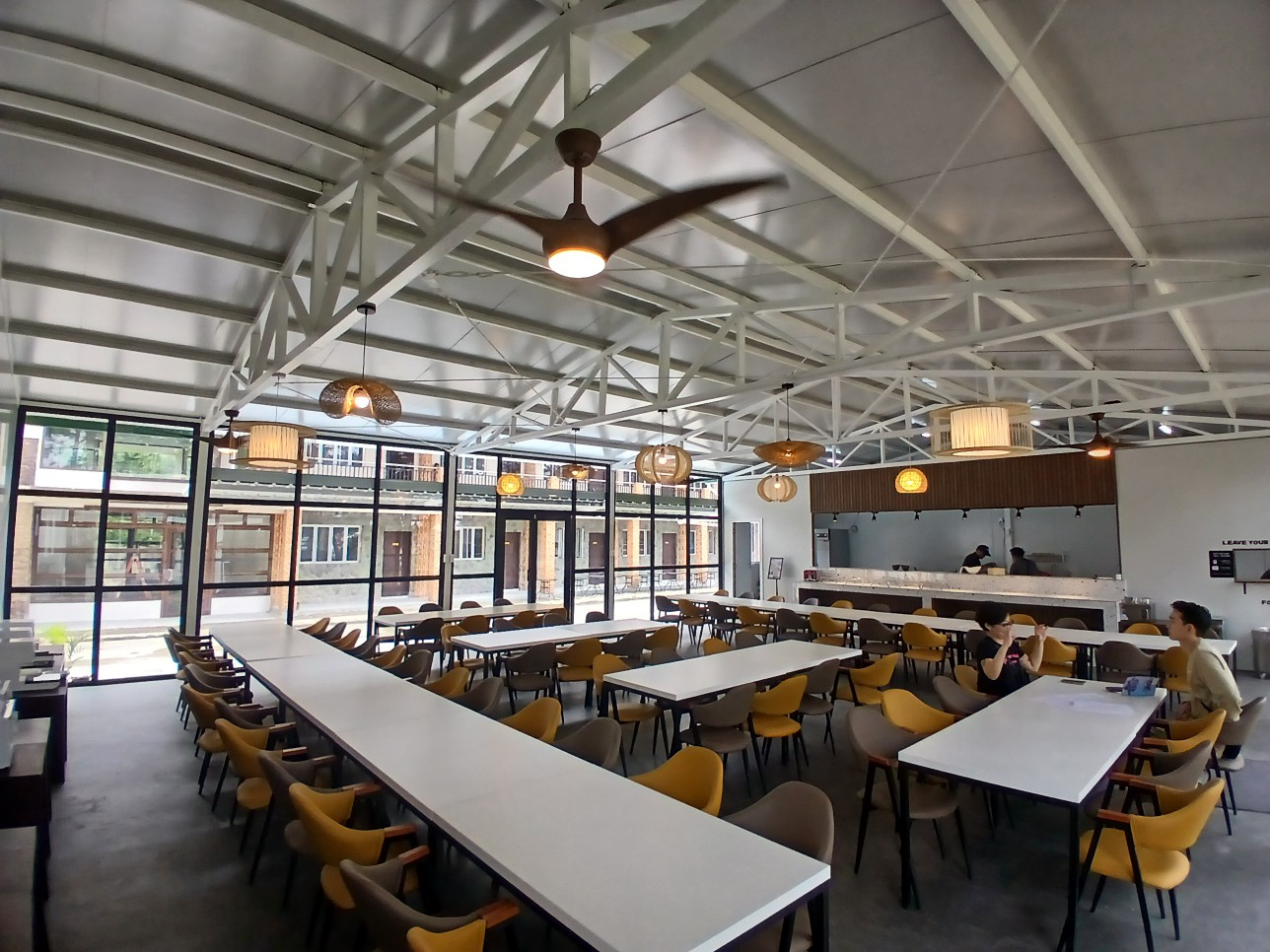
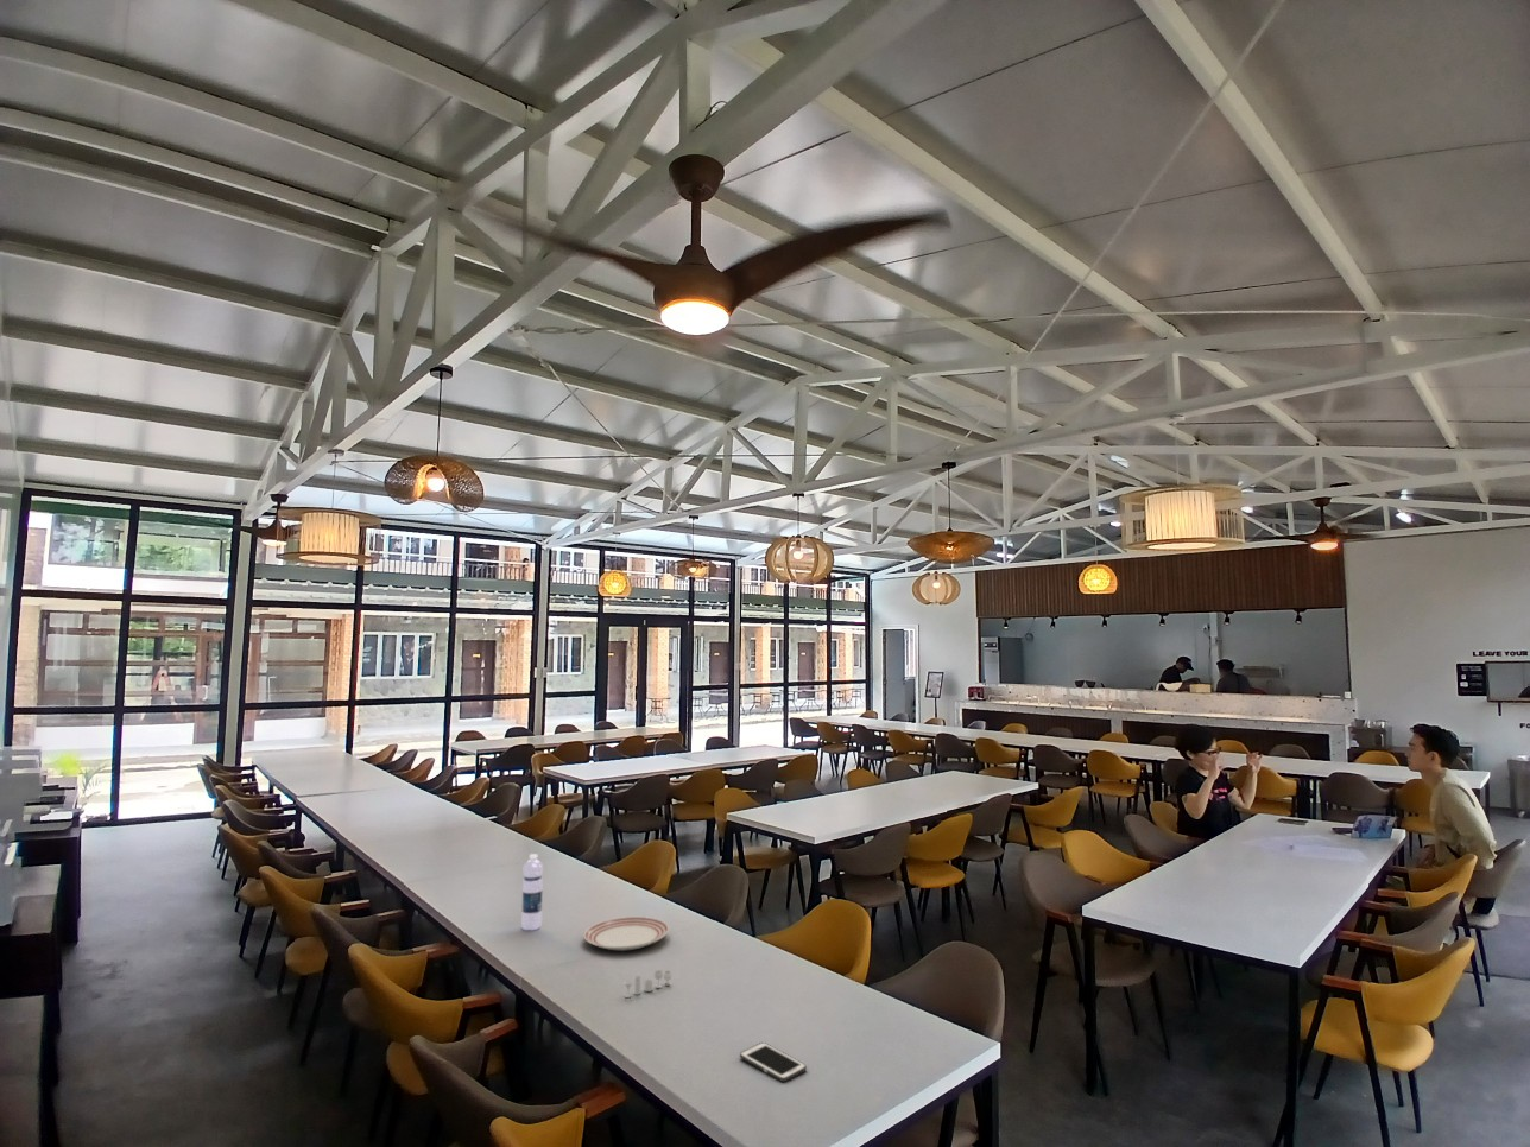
+ drinking glass [623,969,672,999]
+ water bottle [520,853,545,931]
+ dinner plate [582,916,670,952]
+ cell phone [738,1041,807,1083]
